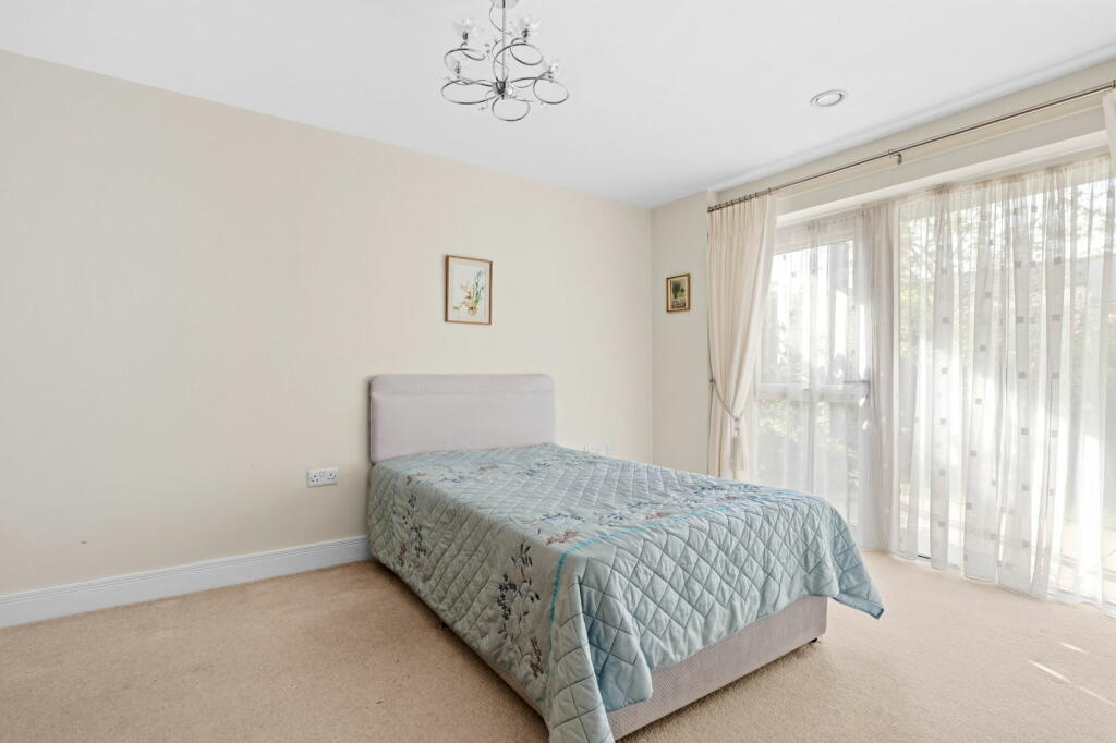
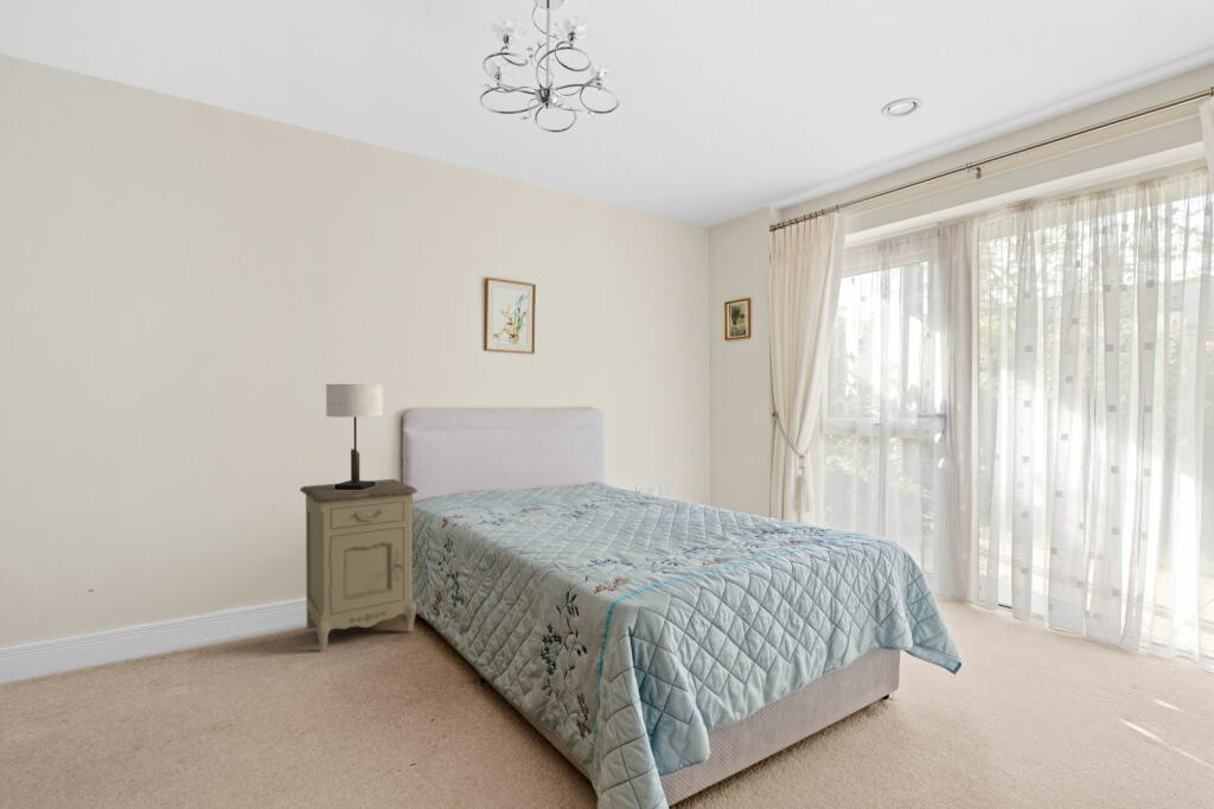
+ table lamp [325,383,384,490]
+ nightstand [299,478,418,654]
